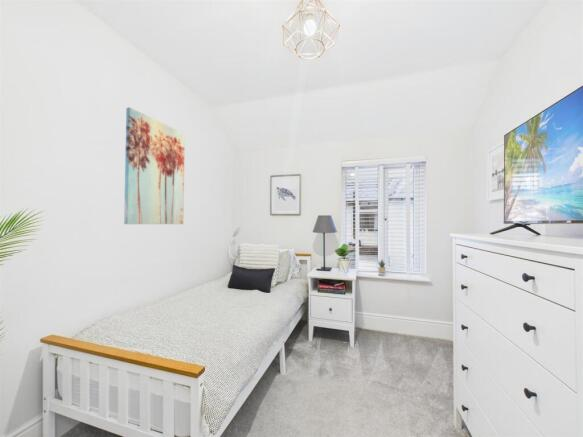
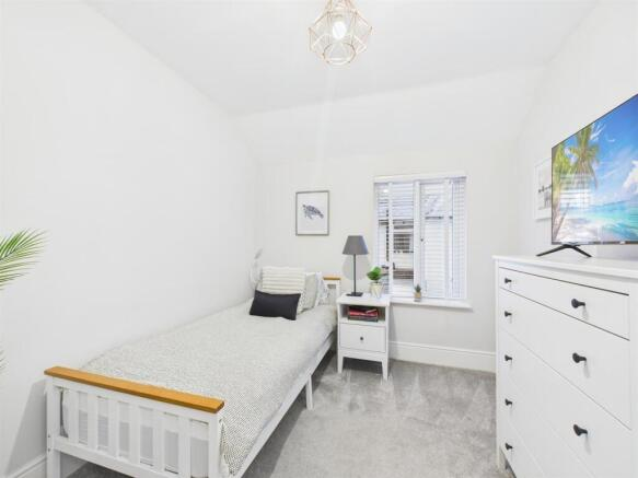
- wall art [123,106,186,225]
